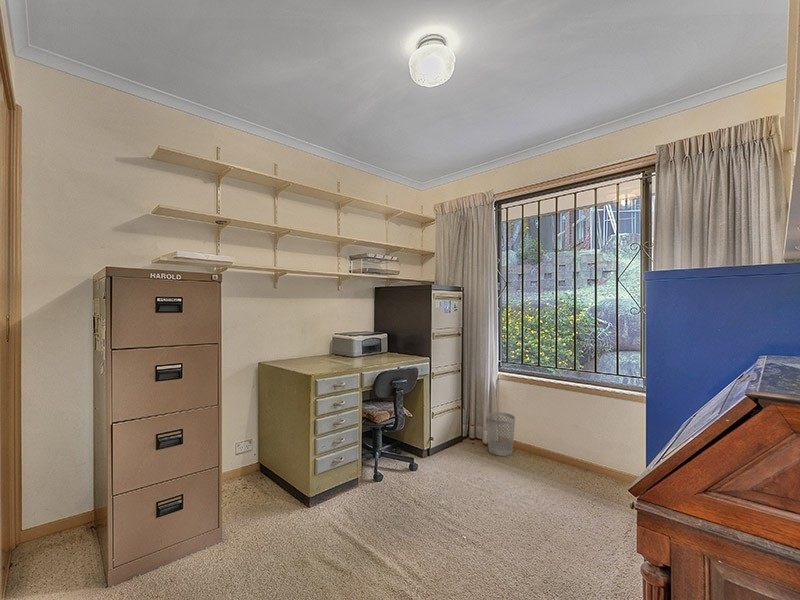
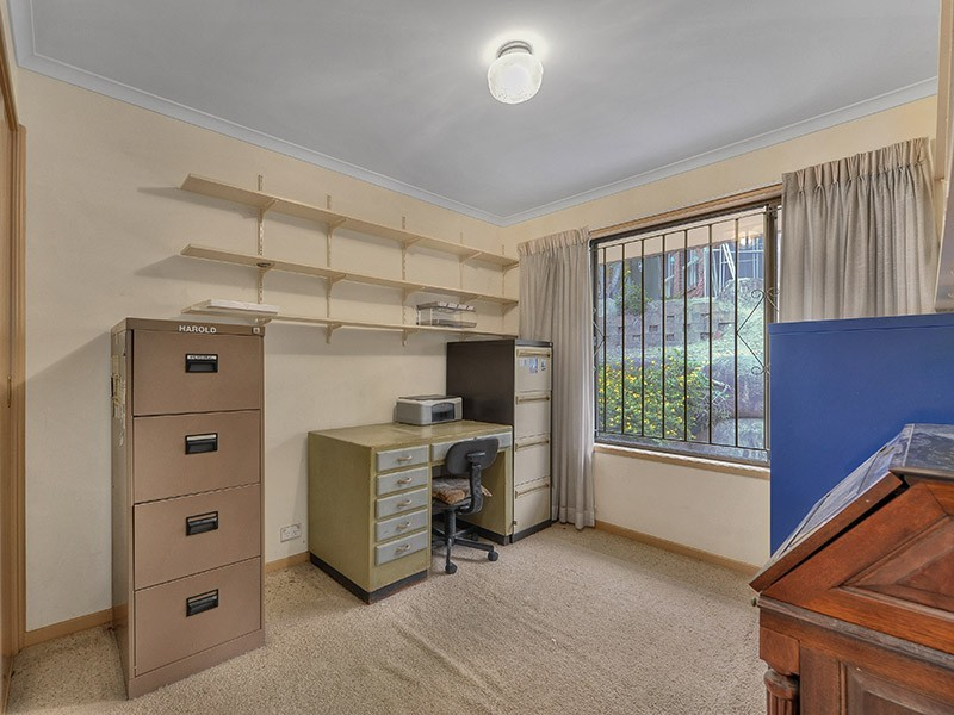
- wastebasket [485,411,516,457]
